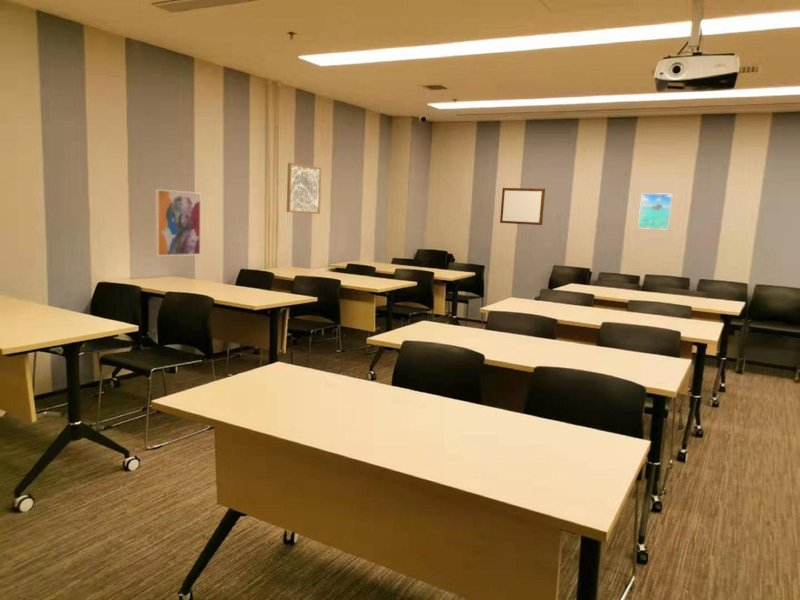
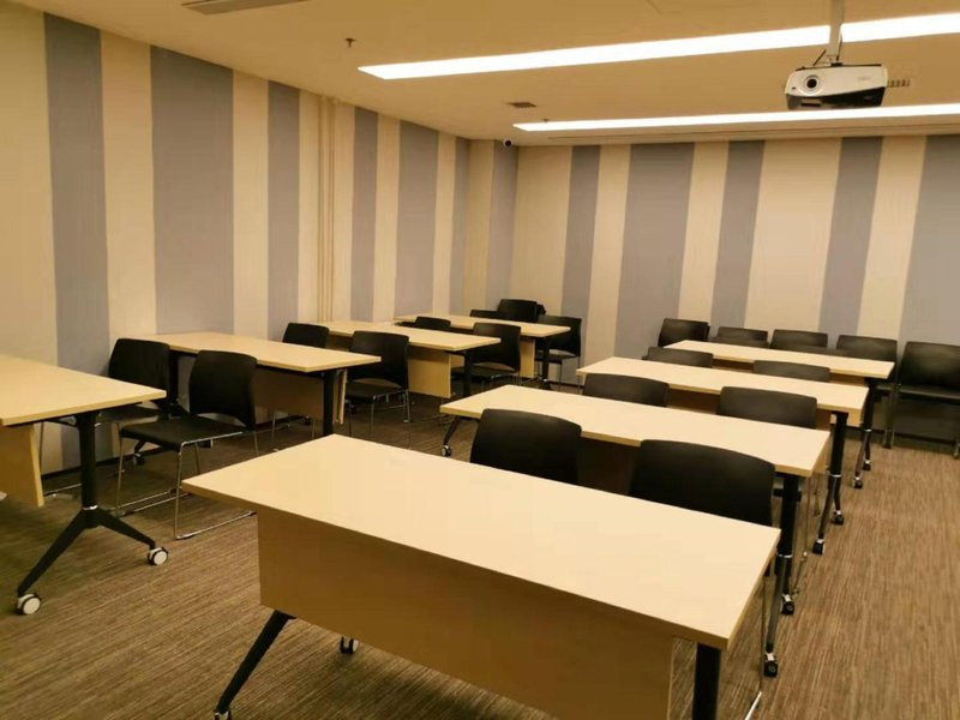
- wall art [286,162,322,215]
- wall art [154,188,202,257]
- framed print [637,192,674,230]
- writing board [499,187,546,226]
